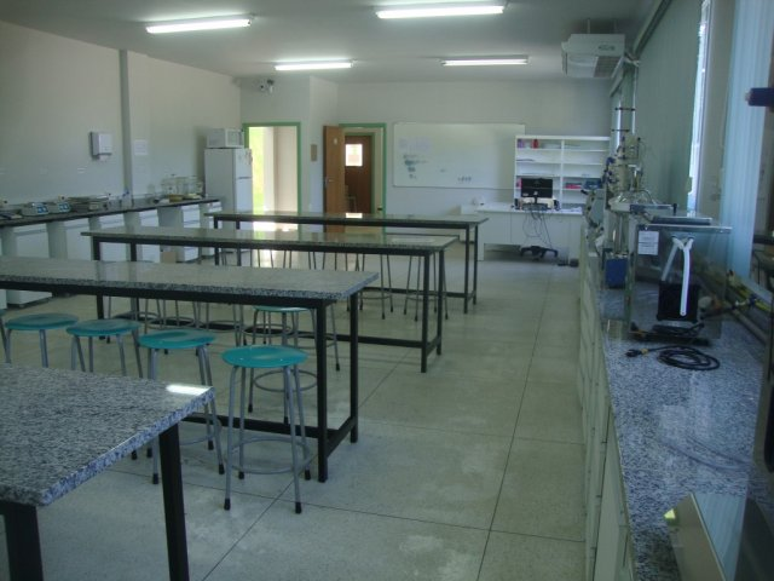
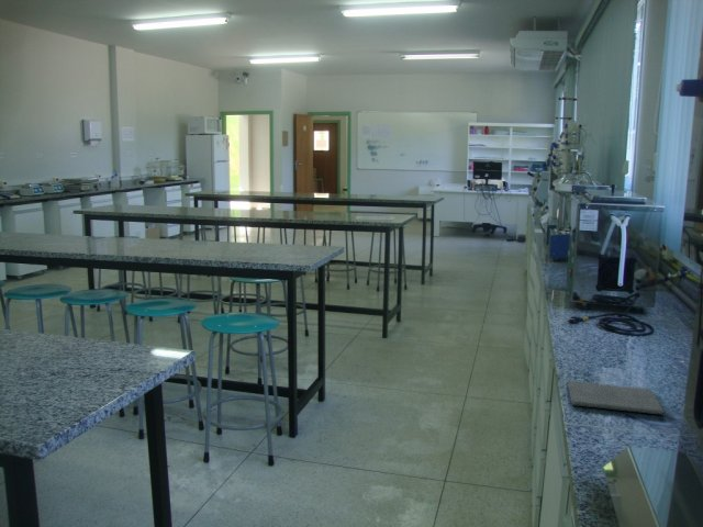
+ notepad [567,380,665,416]
